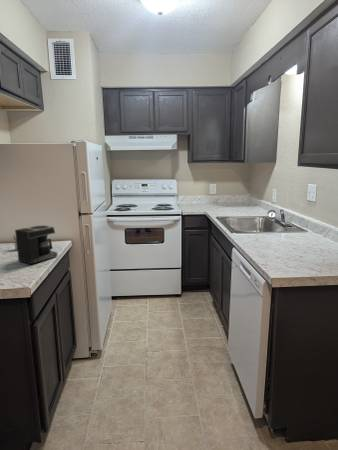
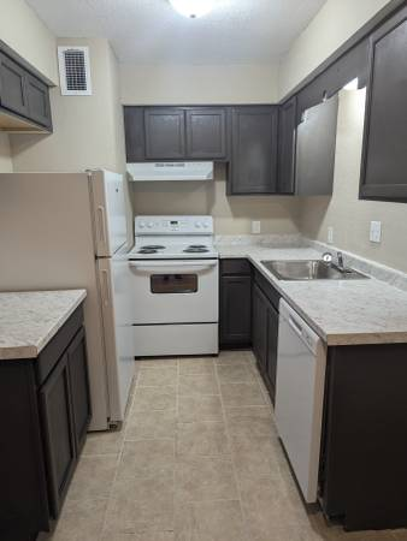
- coffee maker [11,224,58,265]
